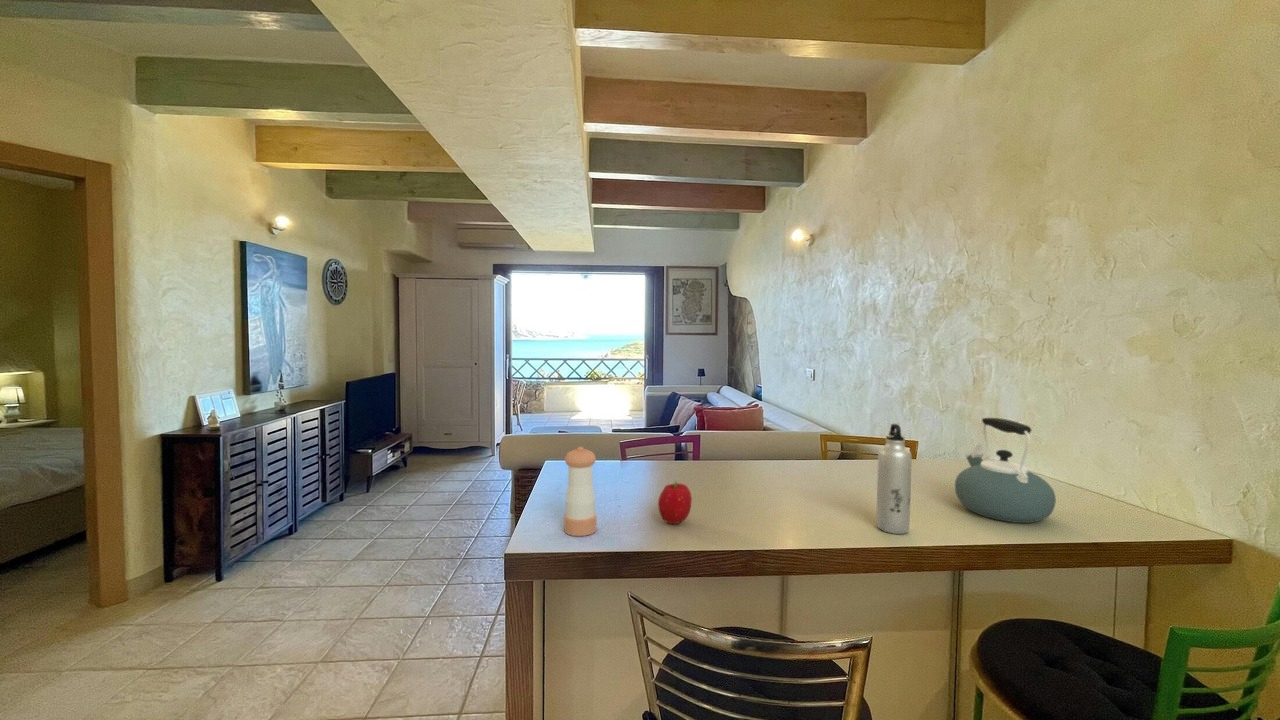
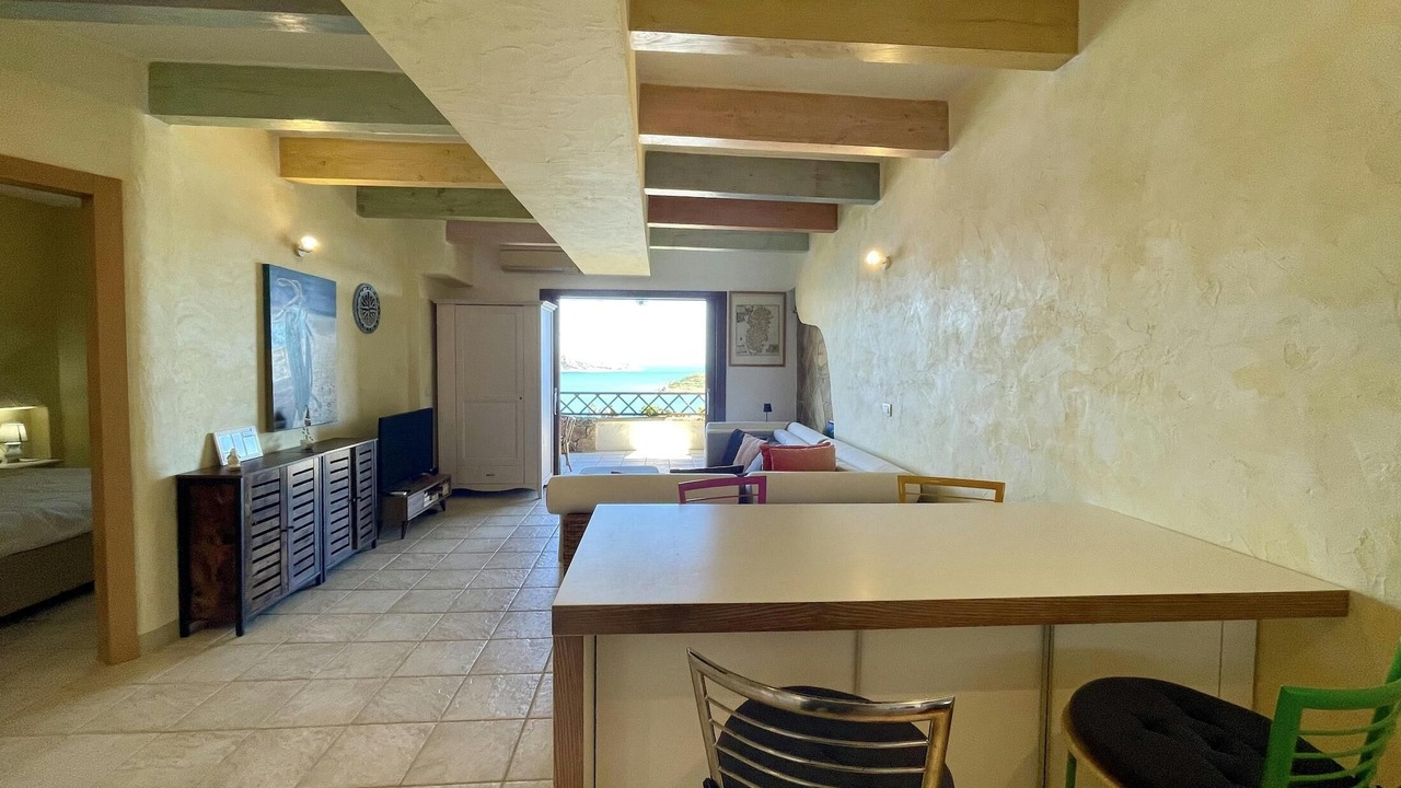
- kettle [954,417,1057,524]
- fruit [657,480,693,525]
- water bottle [875,423,913,535]
- pepper shaker [563,446,597,537]
